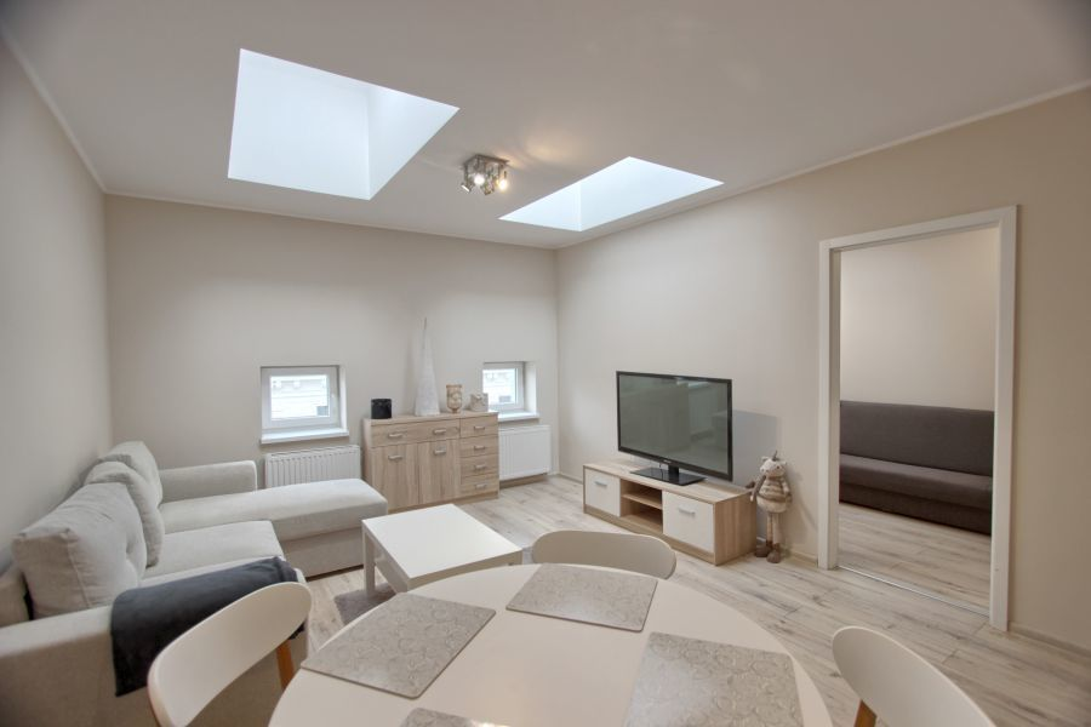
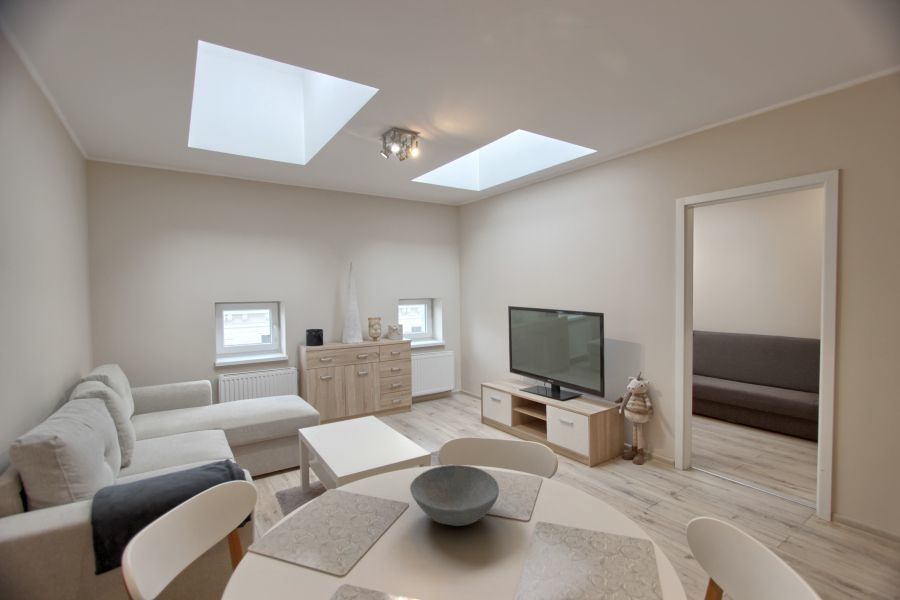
+ bowl [409,464,500,527]
